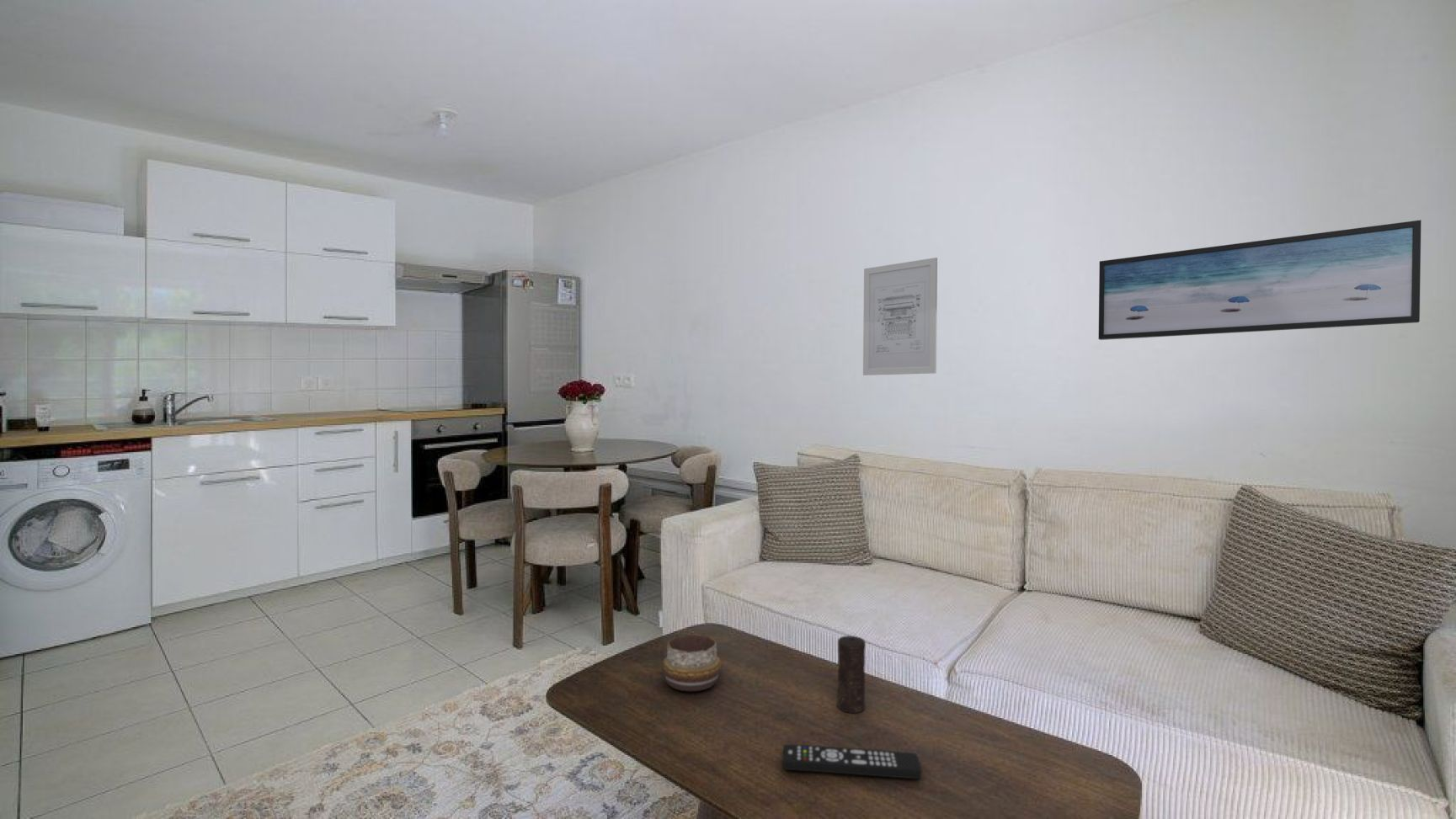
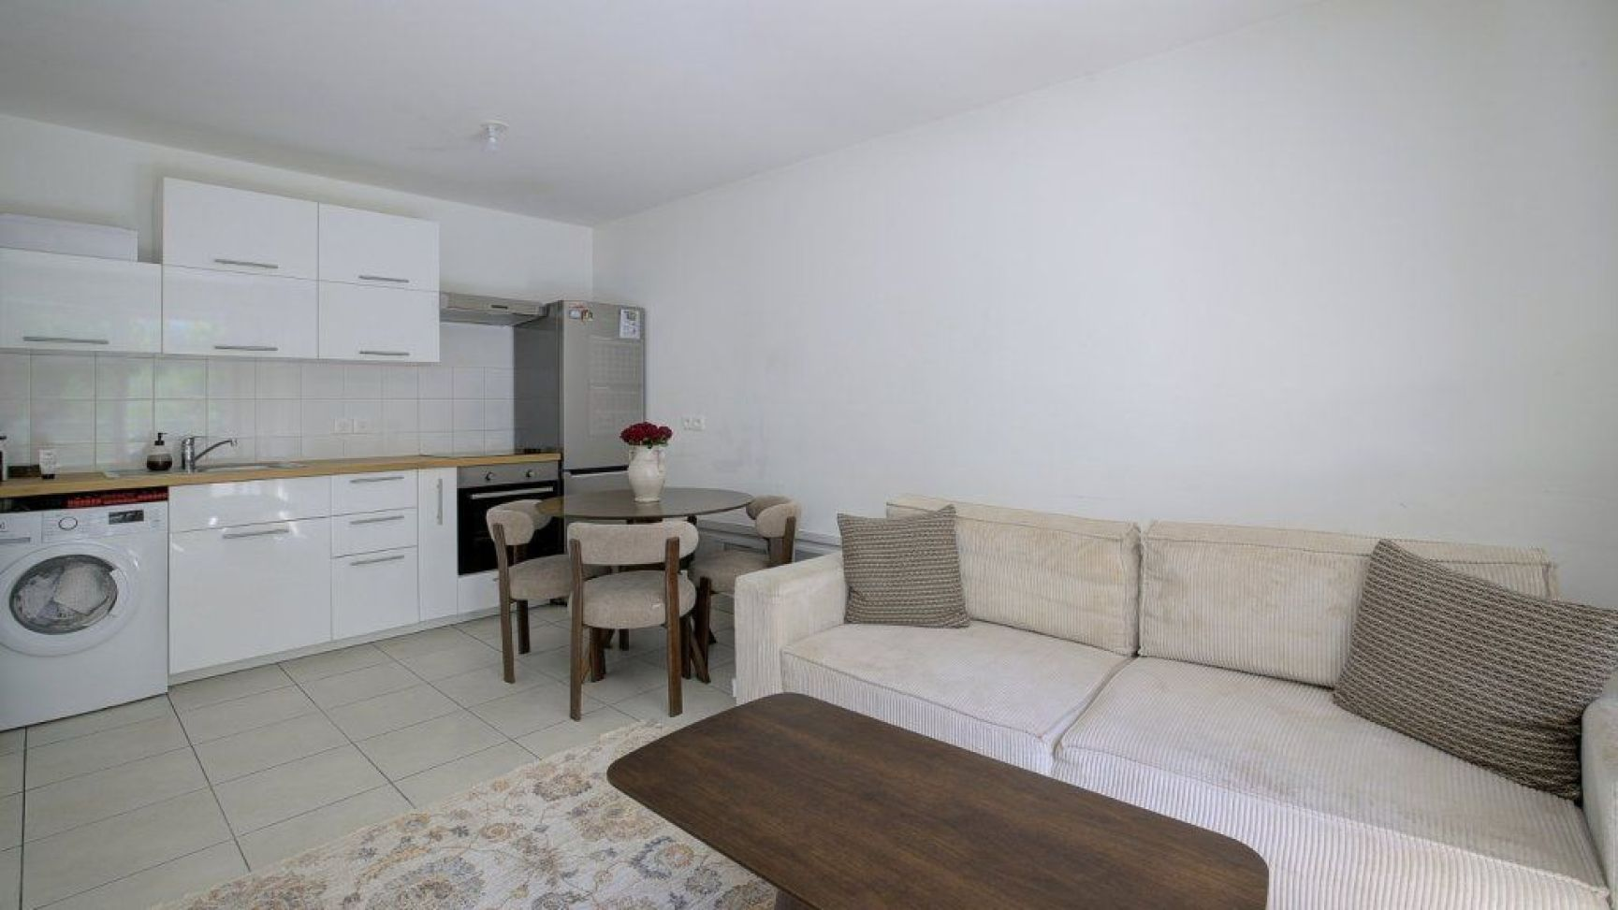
- decorative bowl [661,634,723,692]
- candle [836,635,867,714]
- wall art [1098,219,1422,341]
- wall art [862,257,938,376]
- remote control [781,743,923,779]
